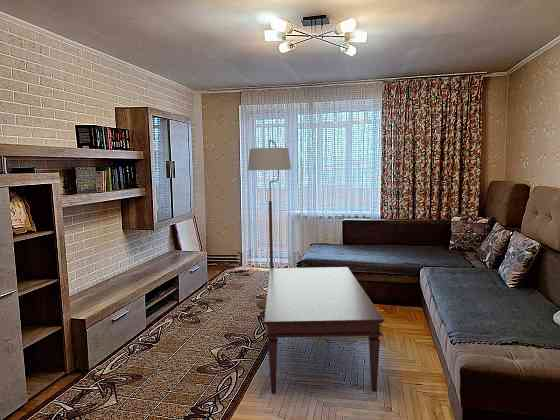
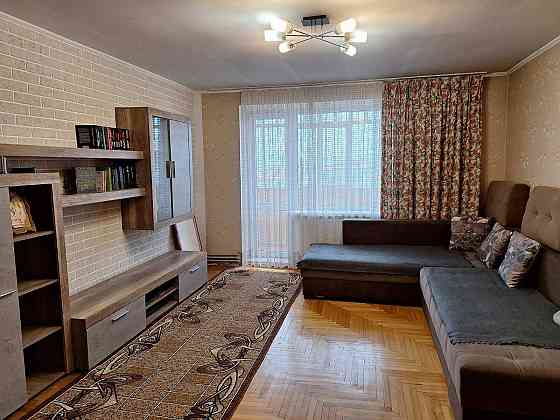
- floor lamp [247,139,292,309]
- coffee table [263,266,385,395]
